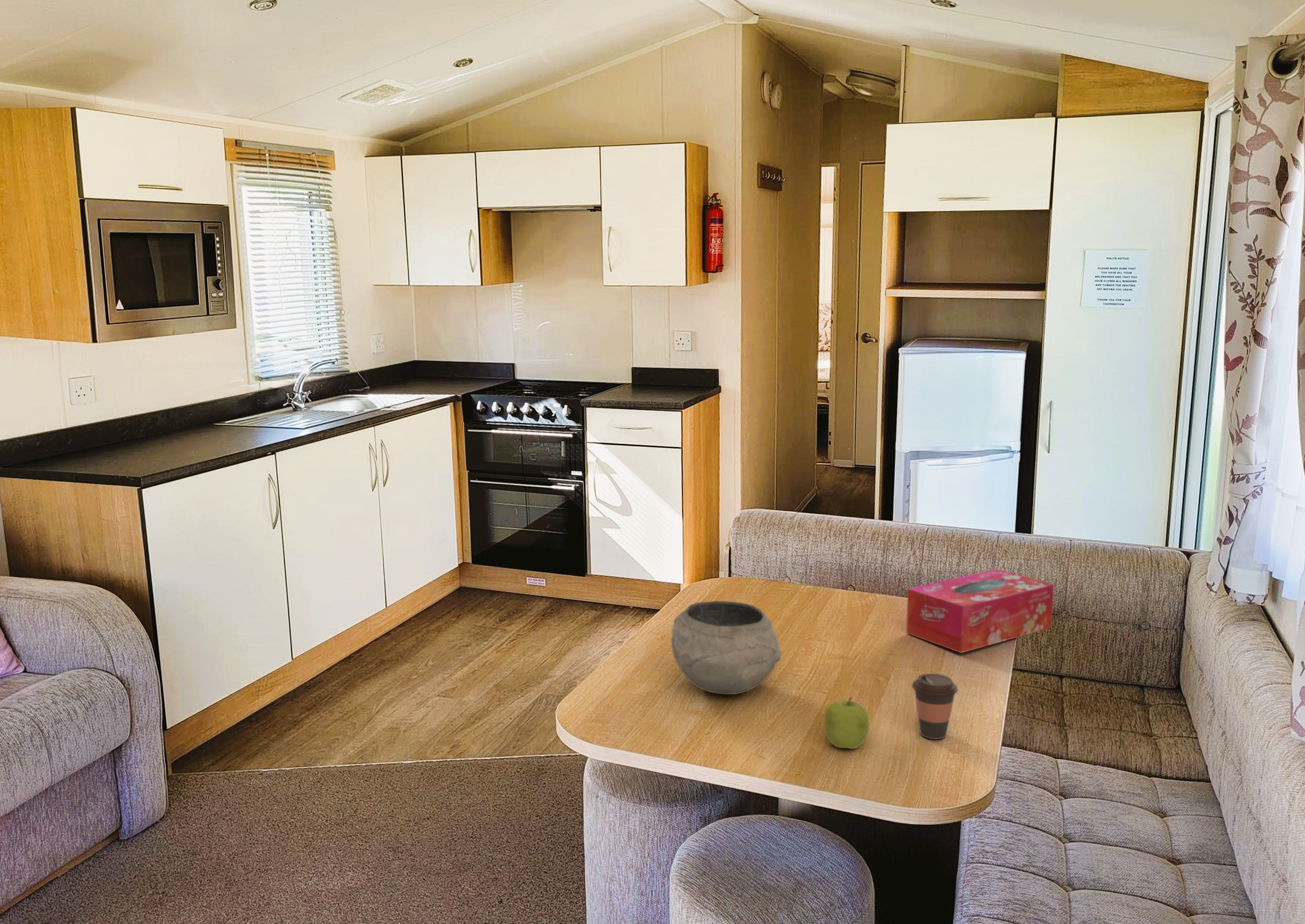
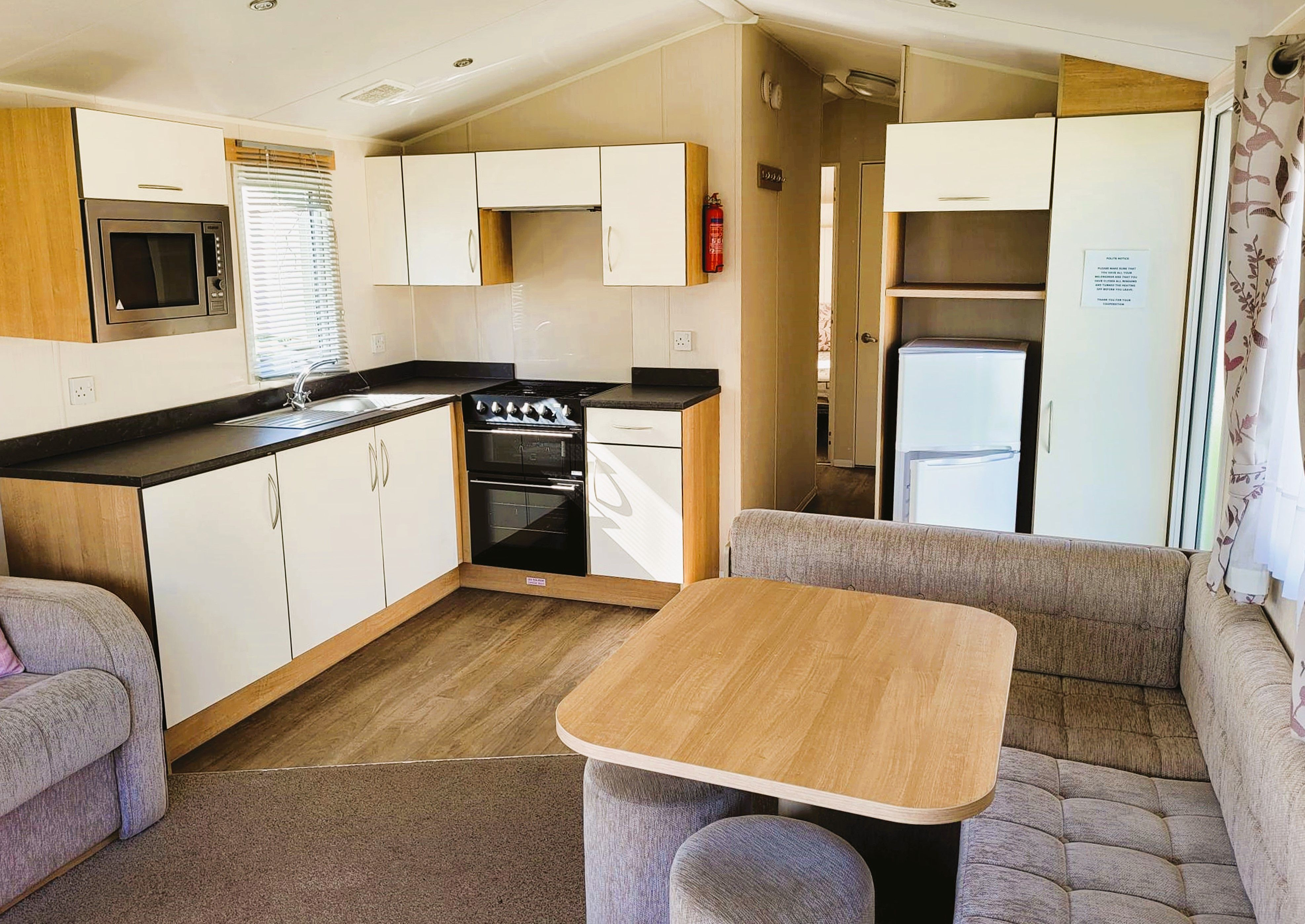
- fruit [824,697,870,749]
- coffee cup [911,673,959,740]
- bowl [671,600,781,695]
- tissue box [906,568,1054,653]
